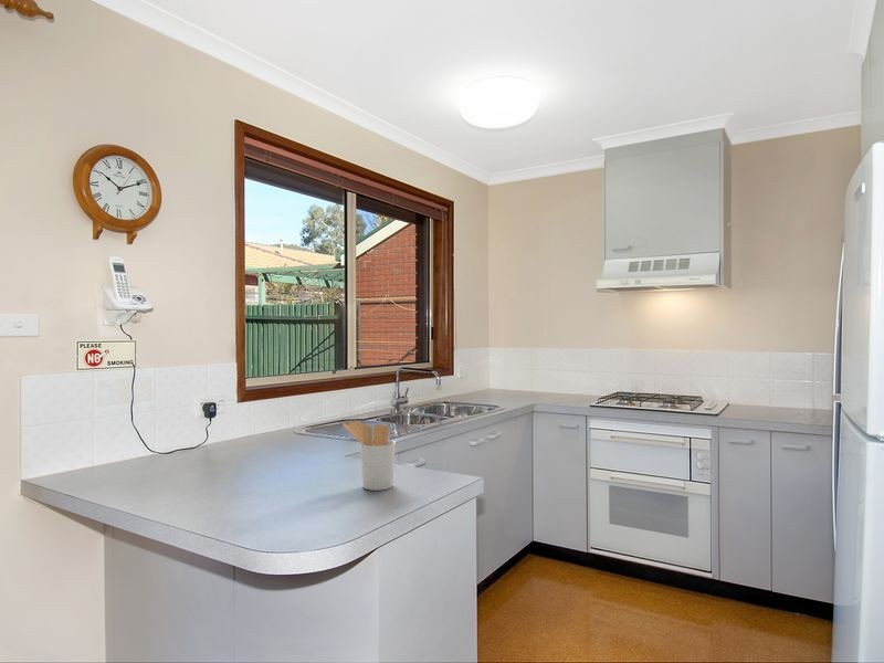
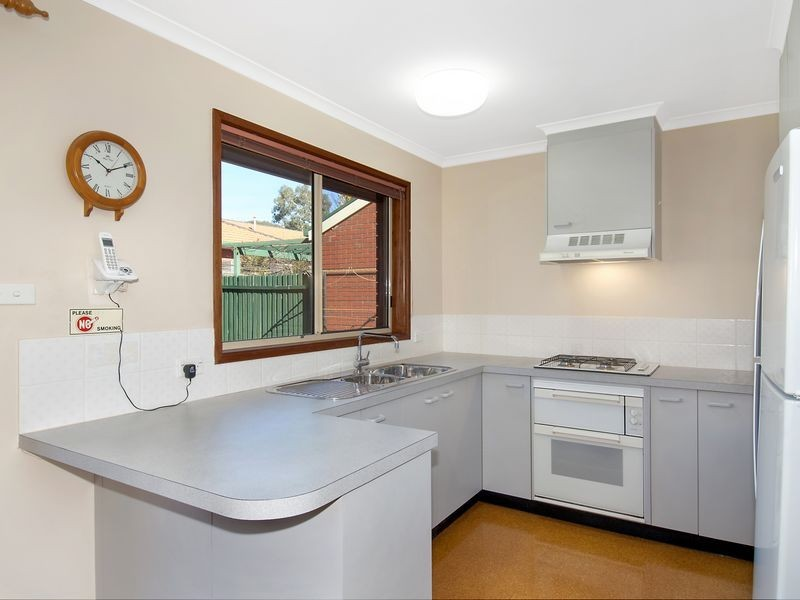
- utensil holder [341,420,397,492]
